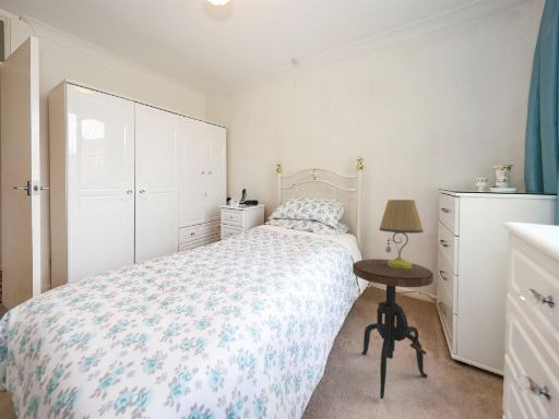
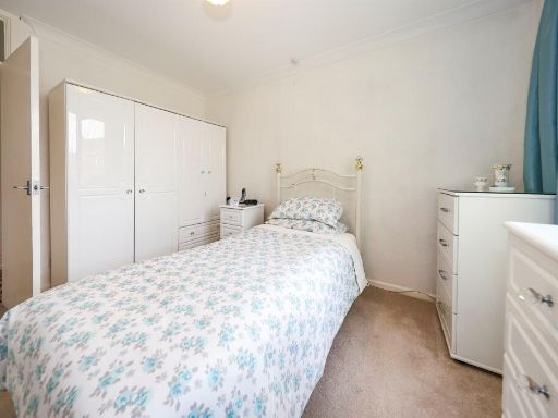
- table lamp [379,199,425,268]
- side table [352,258,435,399]
